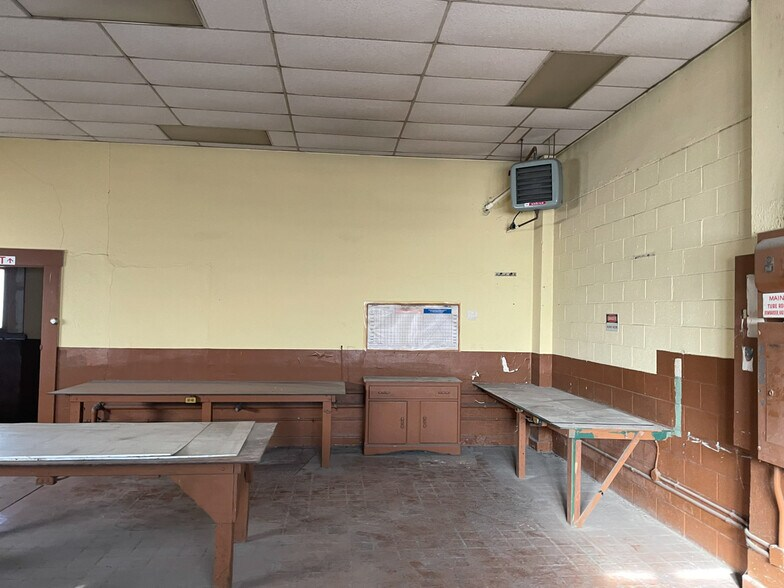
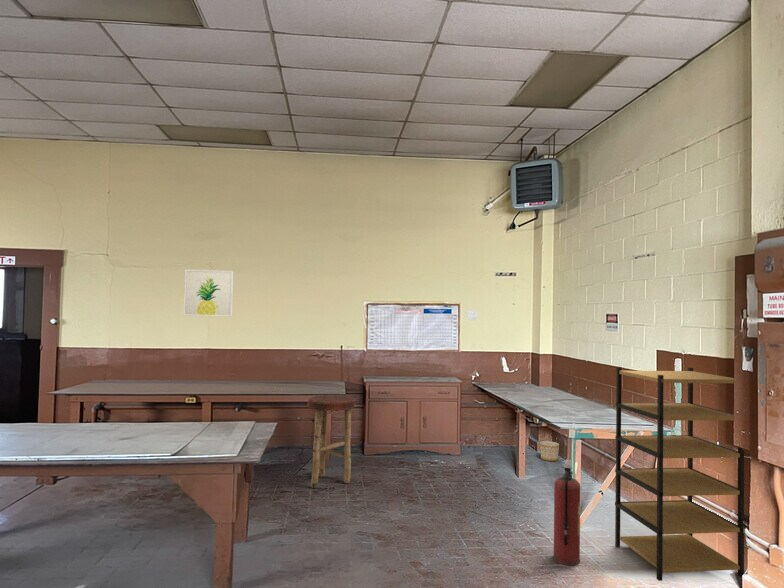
+ shelving unit [614,366,745,582]
+ fire extinguisher [552,459,582,566]
+ wall art [182,268,234,318]
+ planter [539,440,560,462]
+ stool [306,394,357,489]
